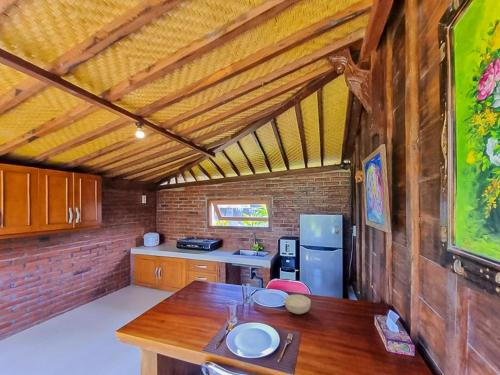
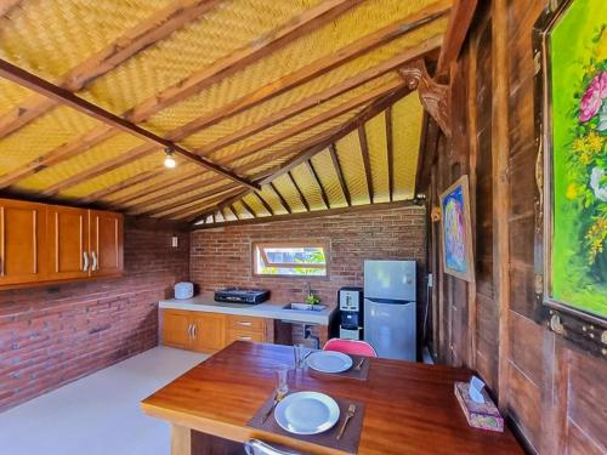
- cereal bowl [283,294,312,315]
